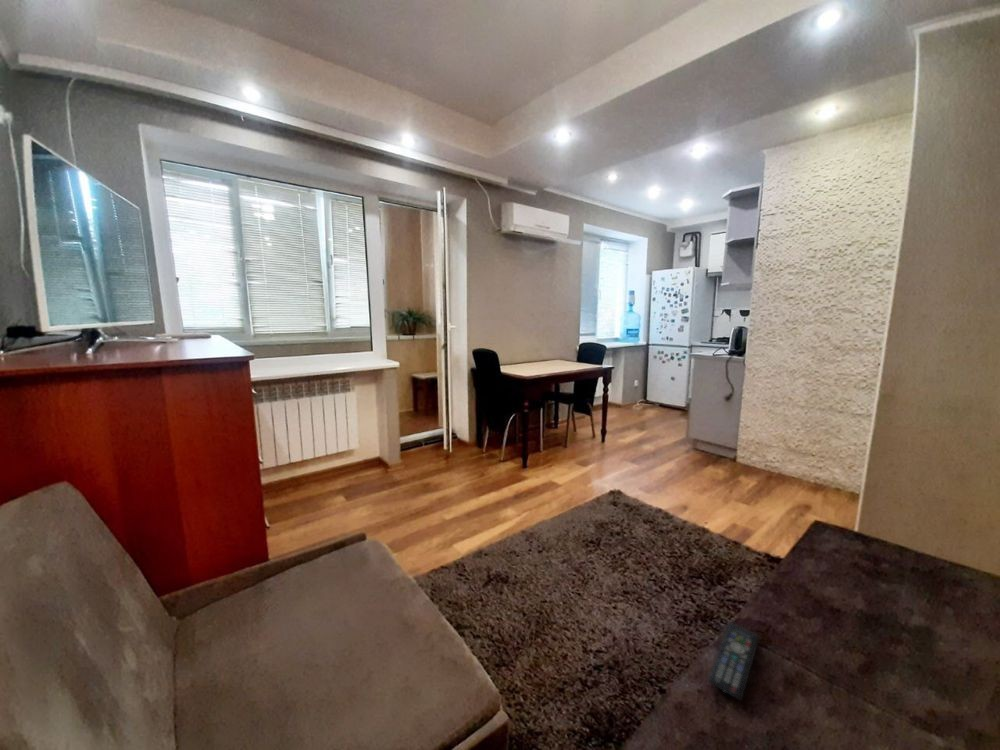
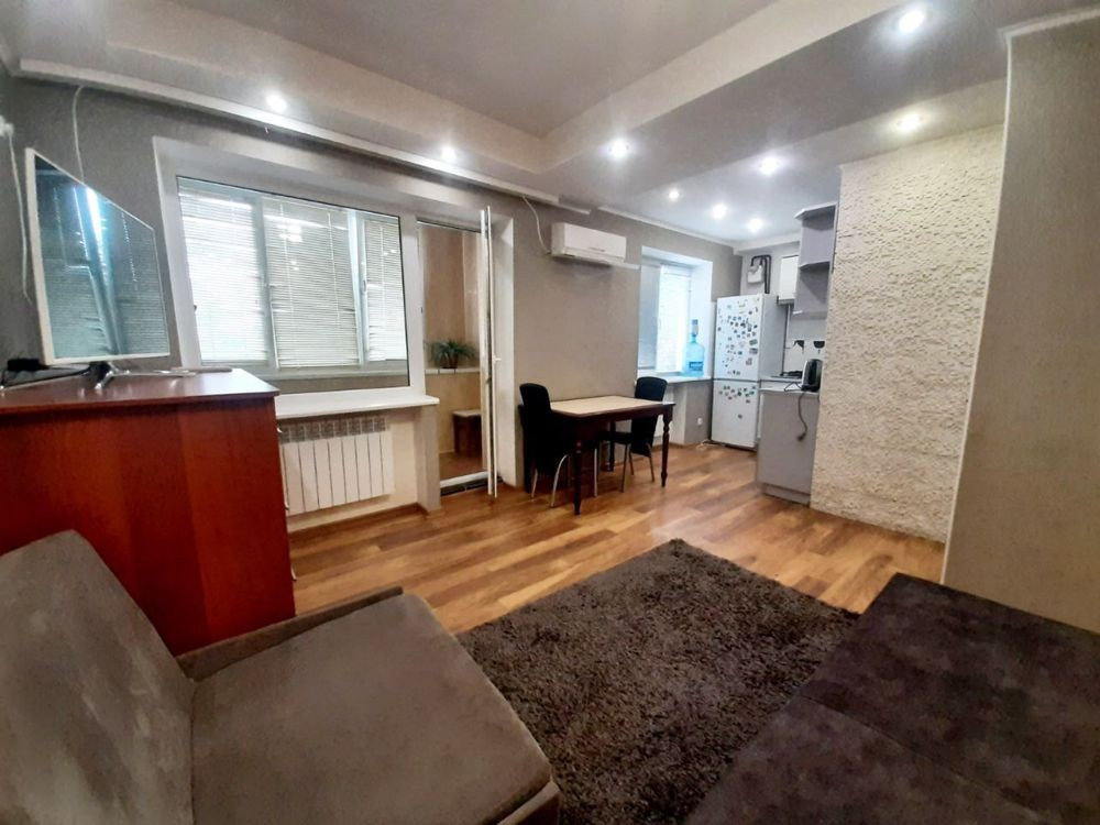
- remote control [707,621,761,702]
